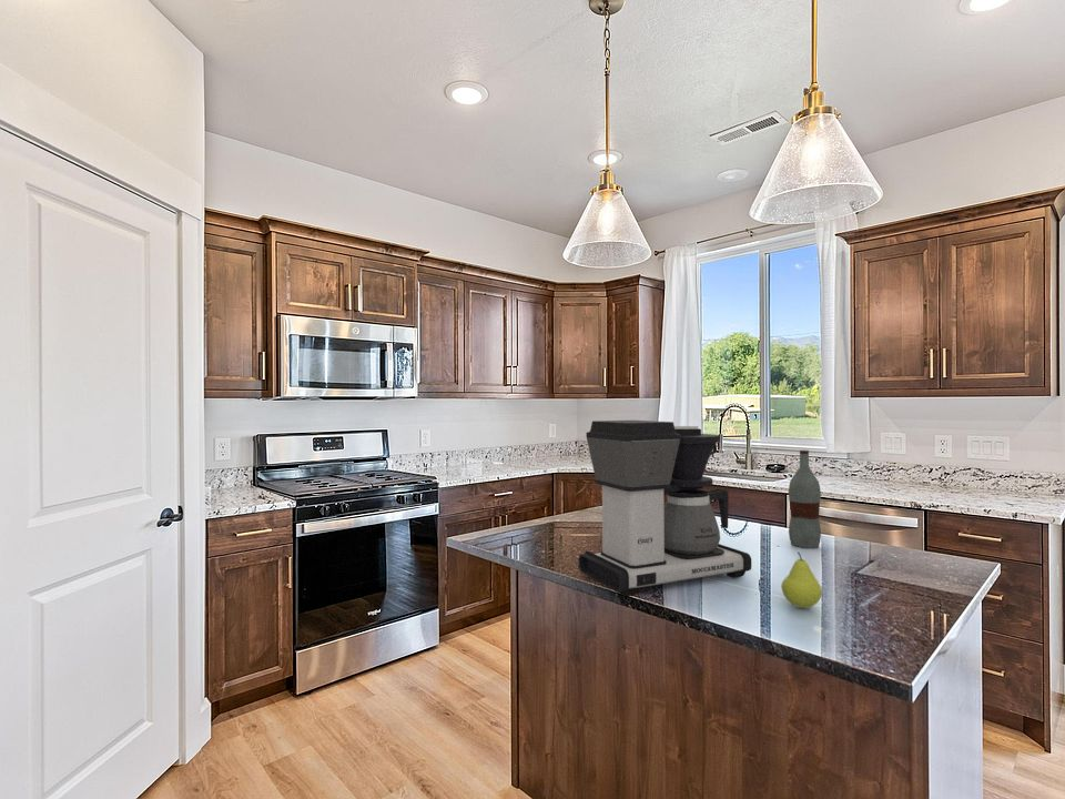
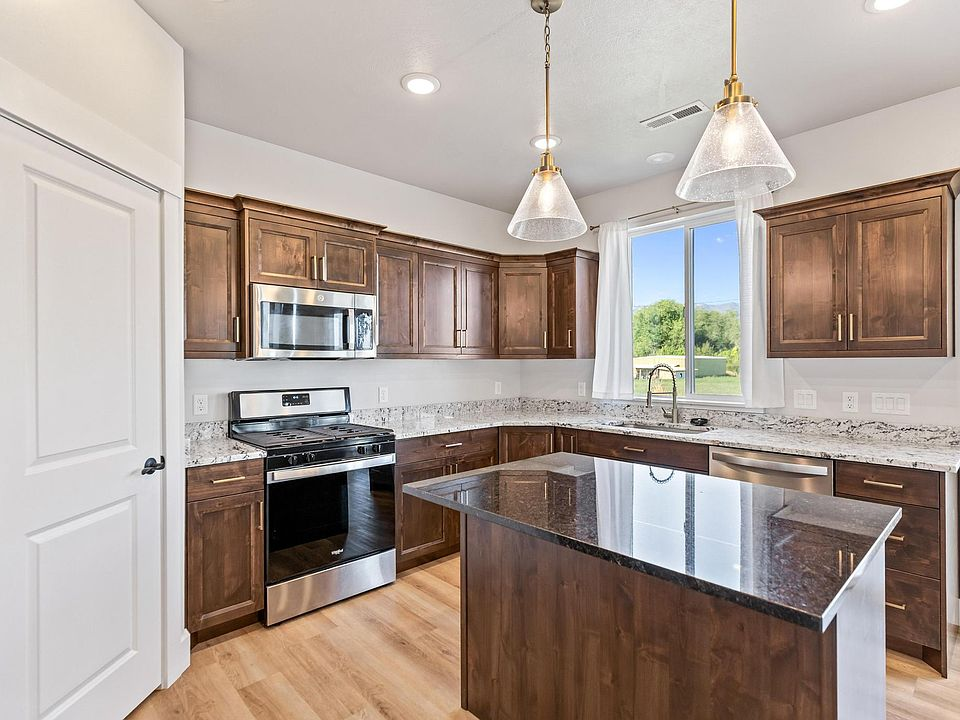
- fruit [780,550,823,609]
- coffee maker [578,419,752,597]
- bottle [788,449,822,549]
